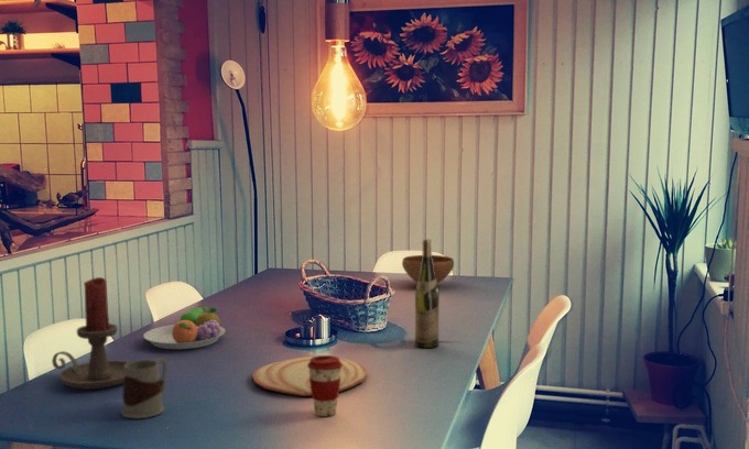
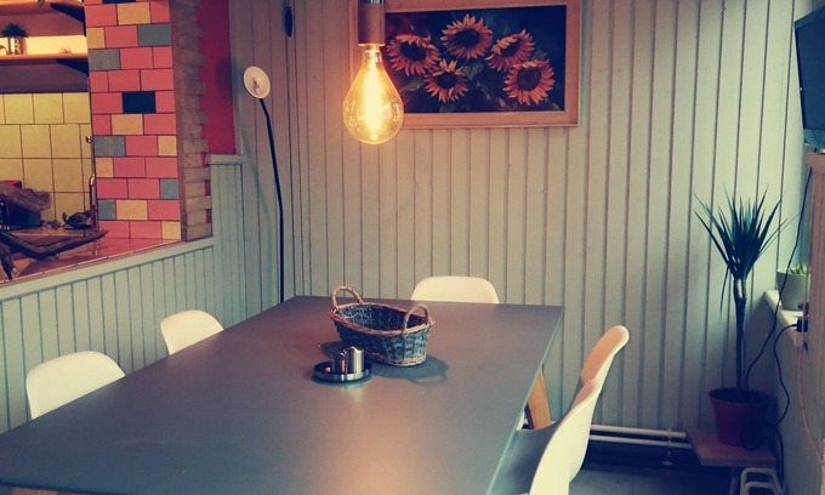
- coffee cup [307,354,343,417]
- candle holder [51,276,130,390]
- plate [251,355,368,397]
- fruit bowl [142,306,227,350]
- mug [120,357,169,419]
- bowl [401,254,455,284]
- wine bottle [414,238,441,349]
